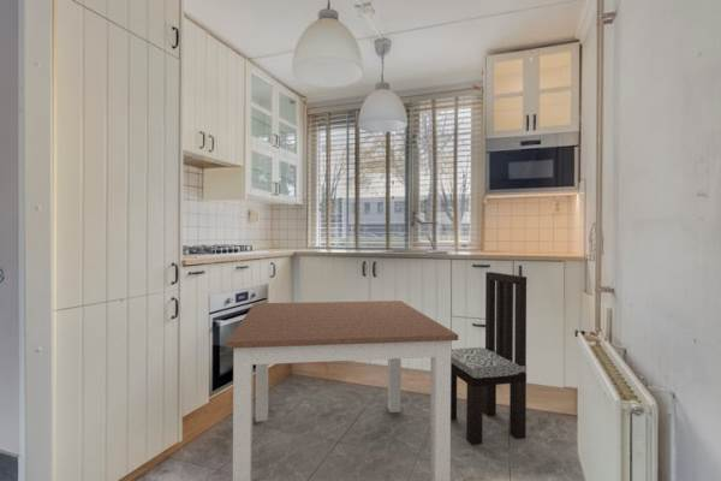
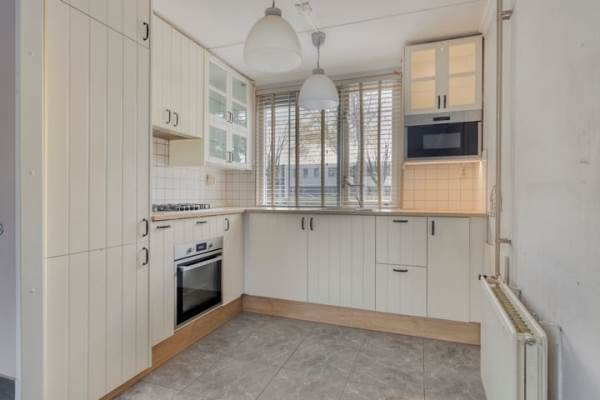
- dining chair [451,271,528,446]
- dining table [226,299,459,481]
